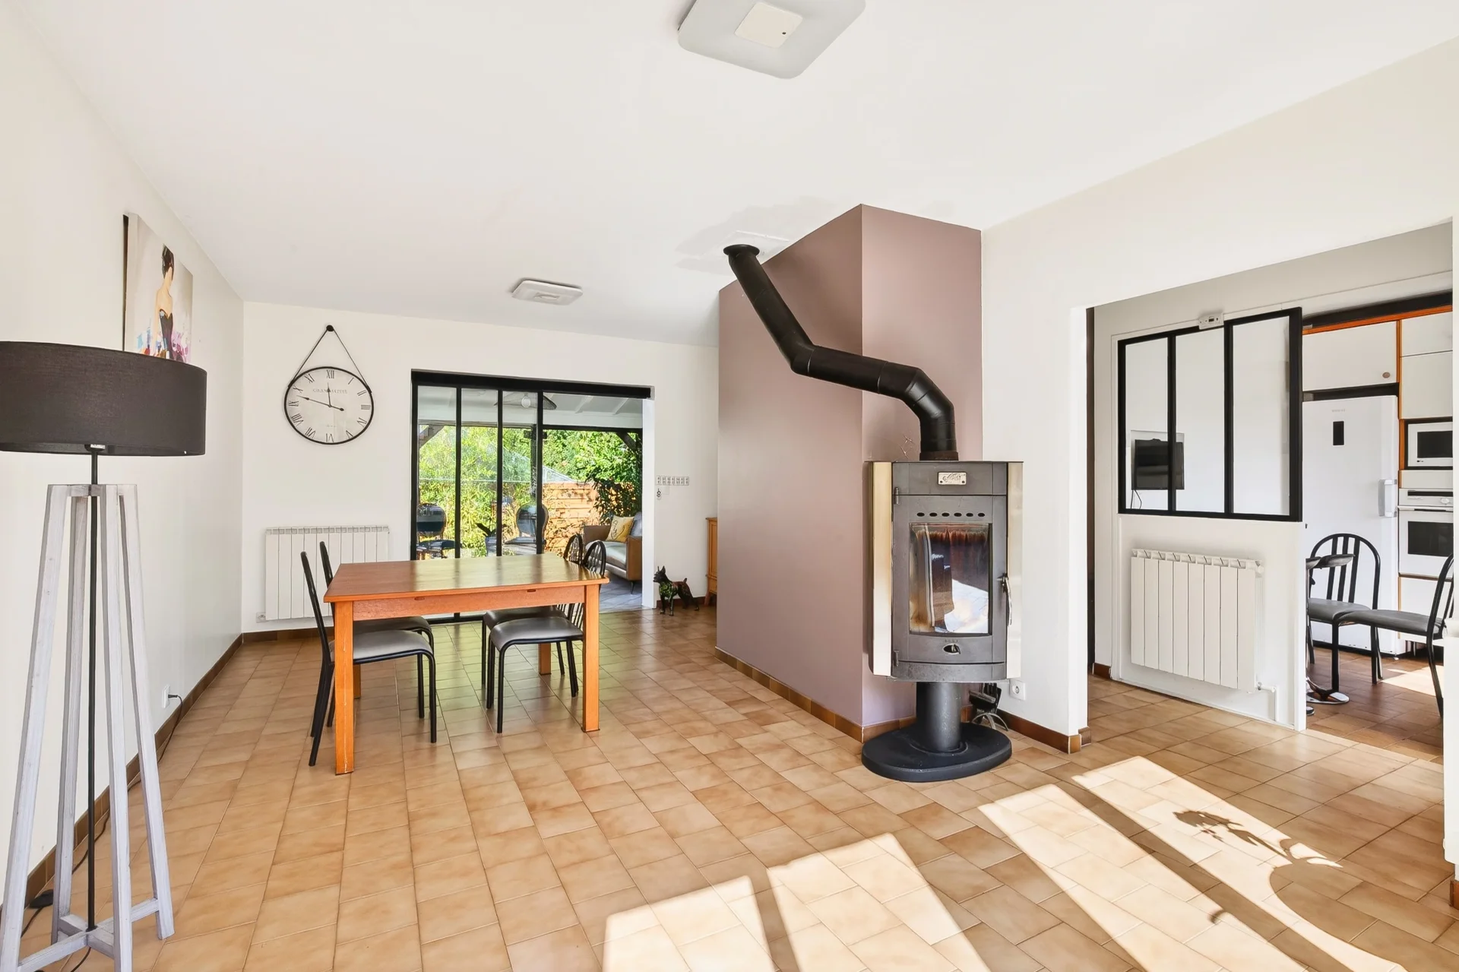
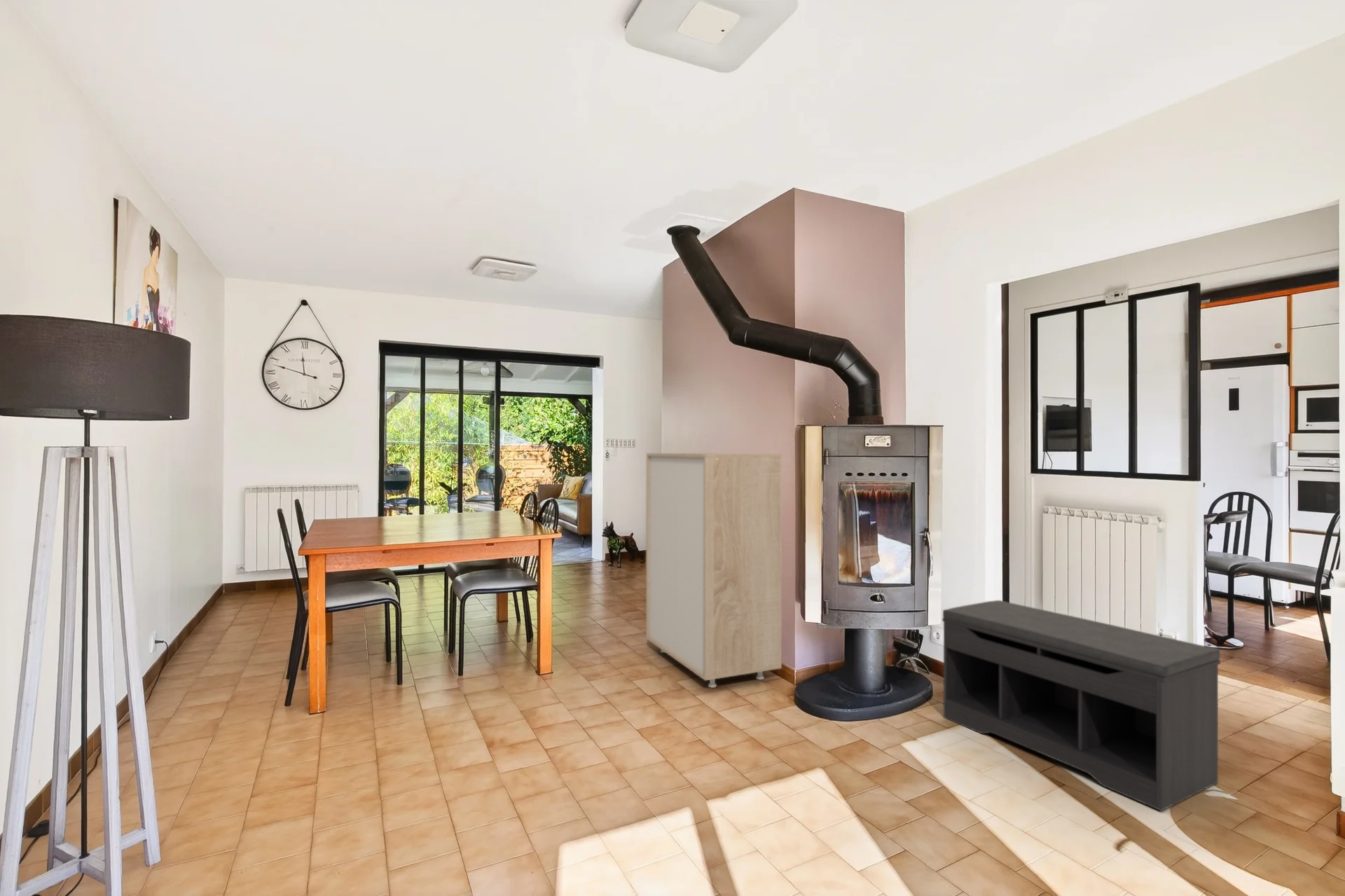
+ storage cabinet [645,453,782,689]
+ bench [942,600,1221,812]
